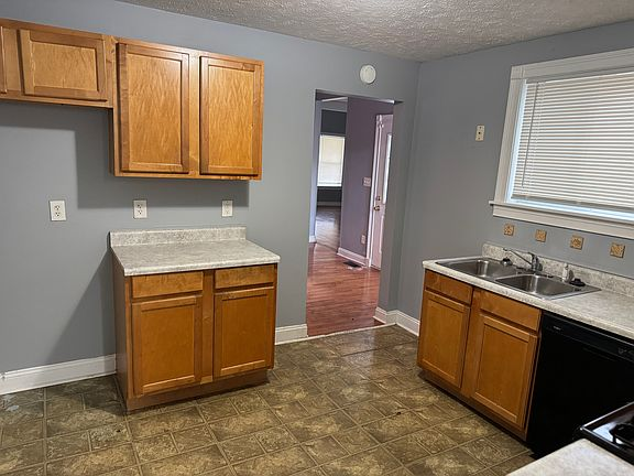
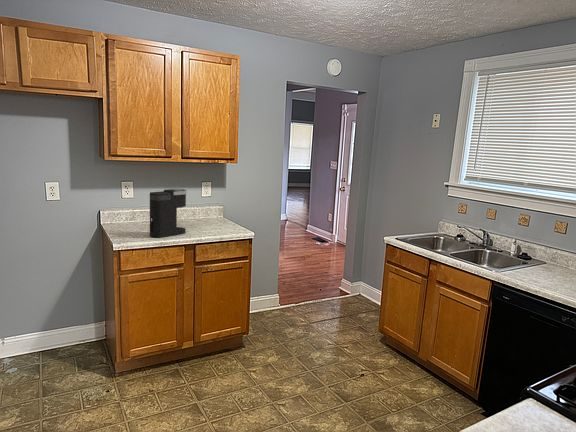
+ coffee maker [149,188,188,239]
